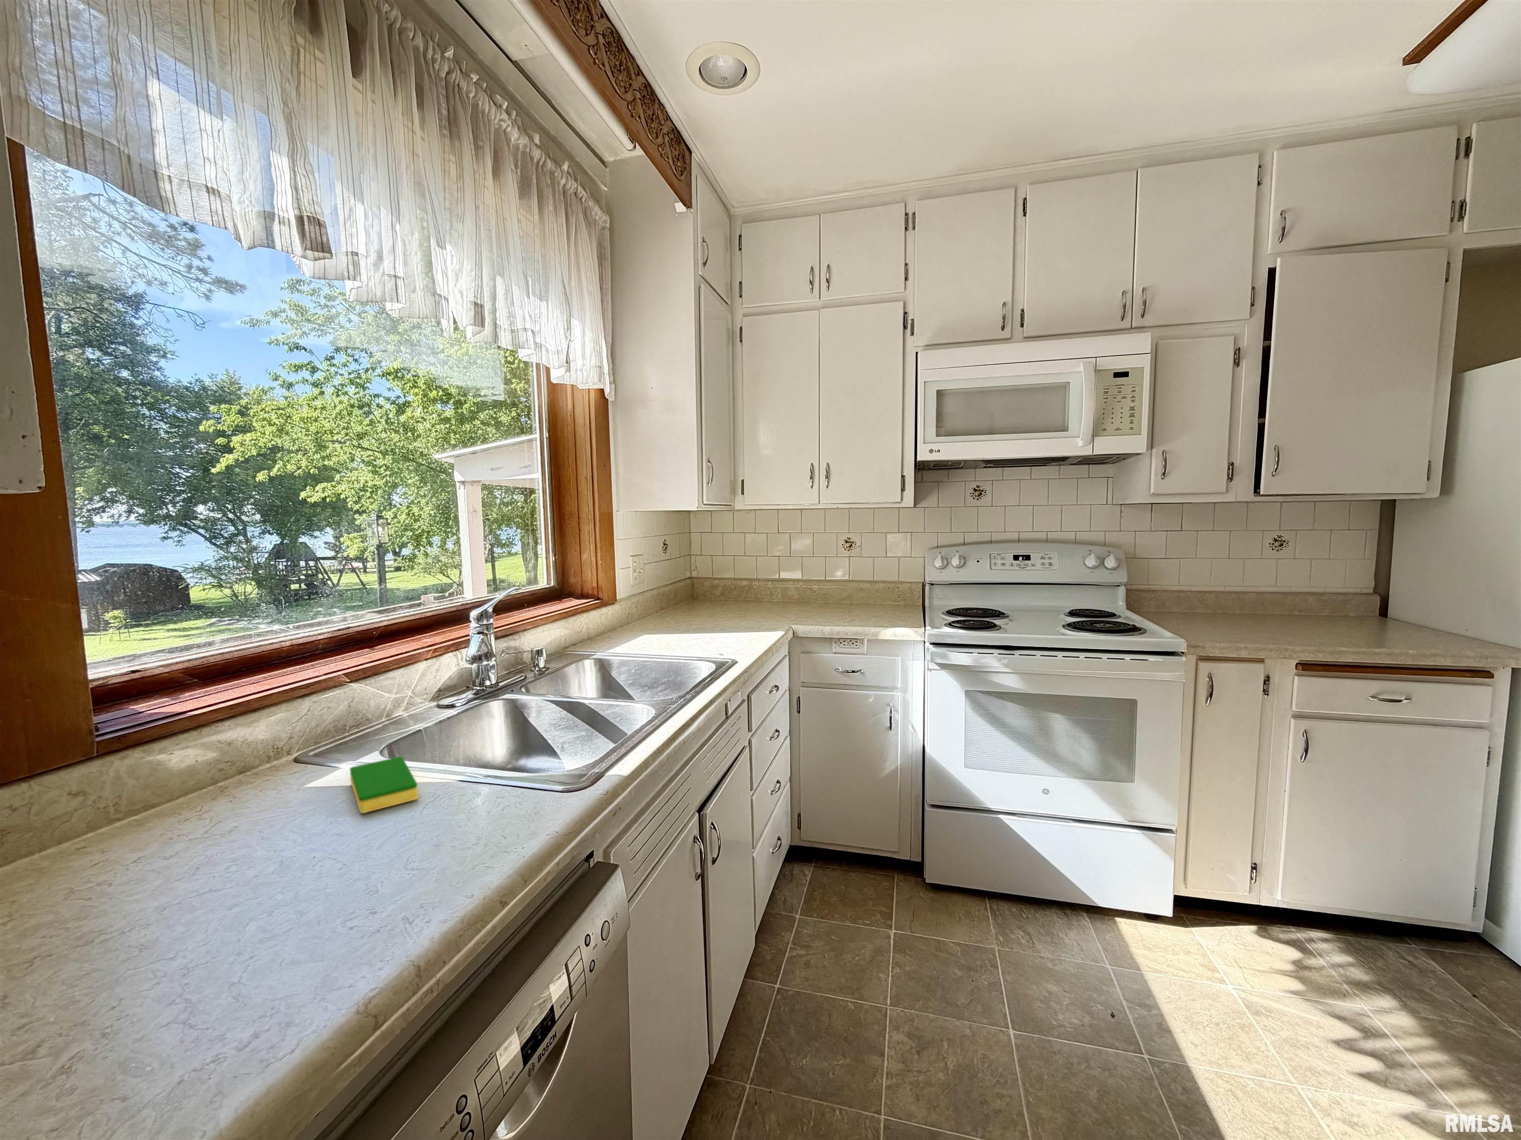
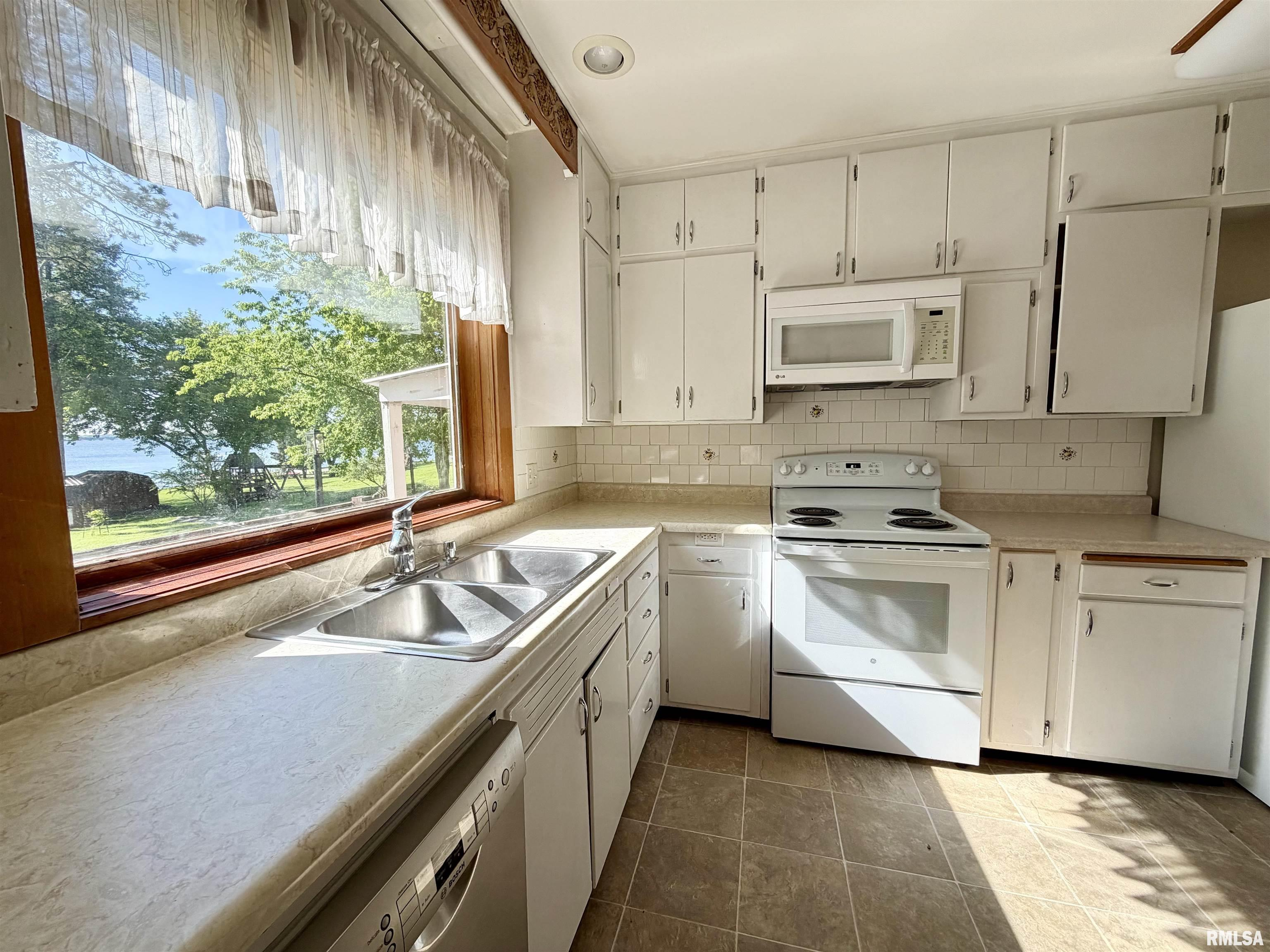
- dish sponge [349,756,418,814]
